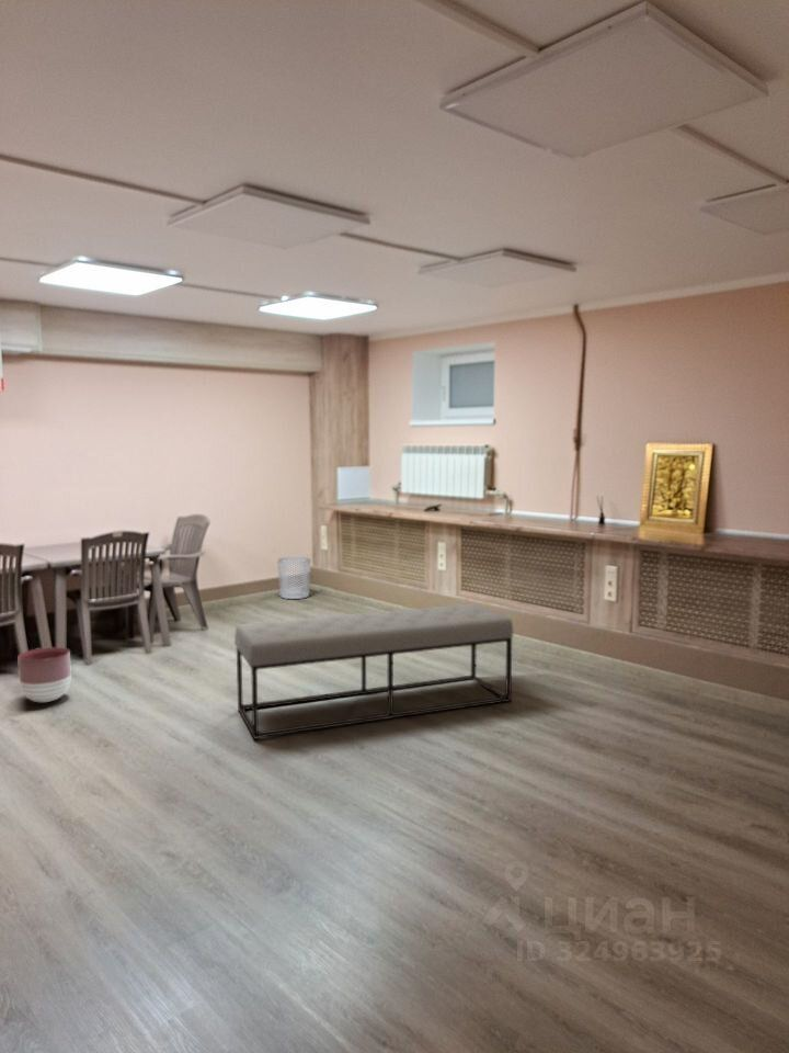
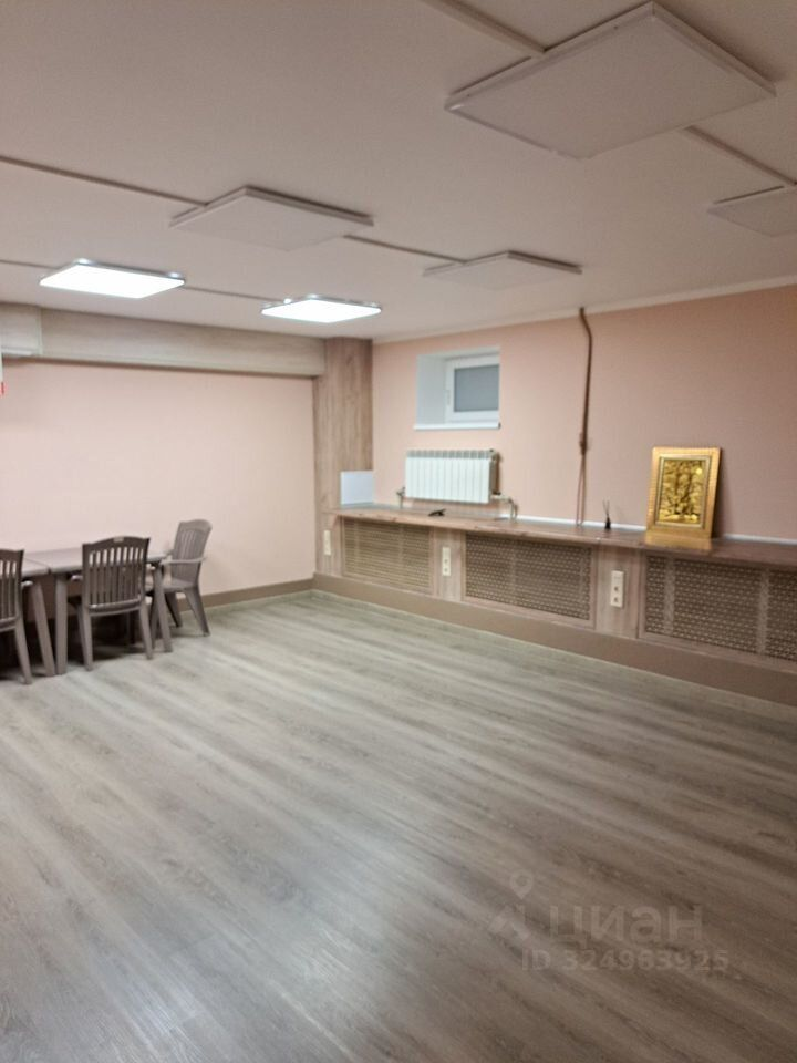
- bench [233,602,514,740]
- waste bin [277,556,311,600]
- planter [16,646,71,703]
